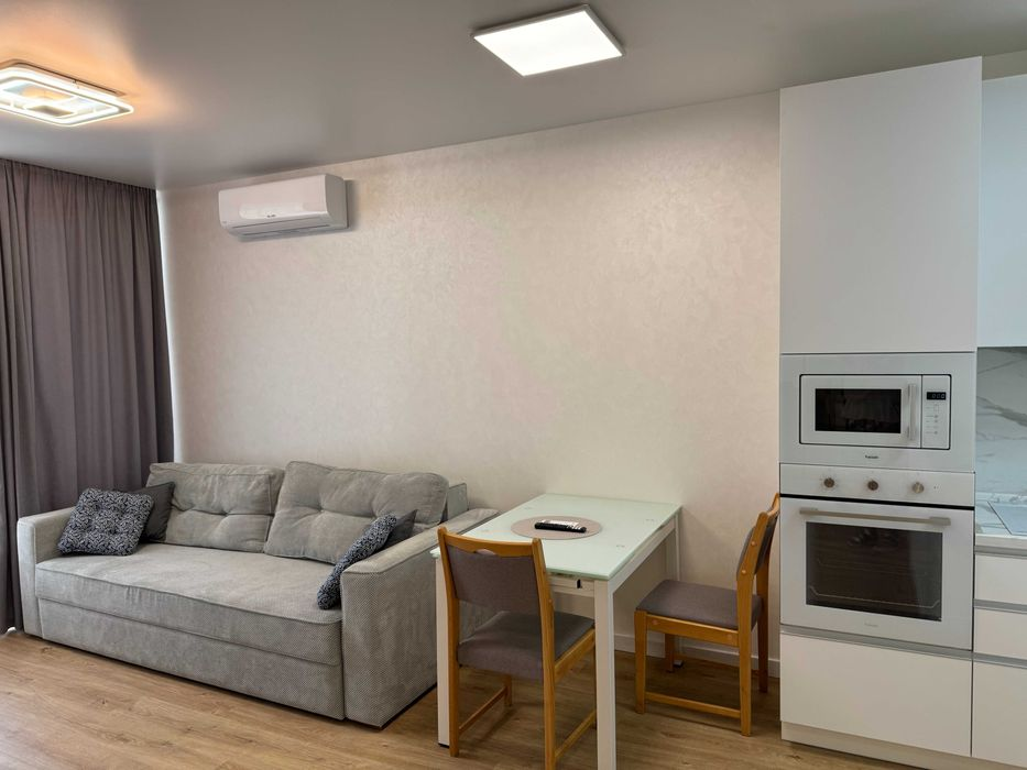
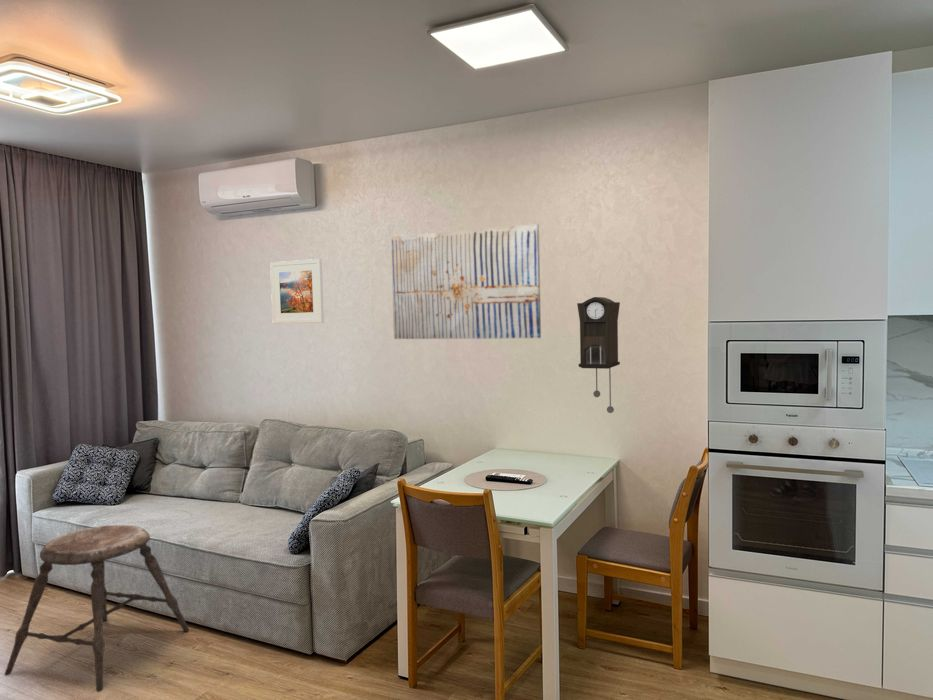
+ stool [4,524,190,693]
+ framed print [269,258,325,325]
+ pendulum clock [576,296,621,414]
+ wall art [390,223,542,340]
